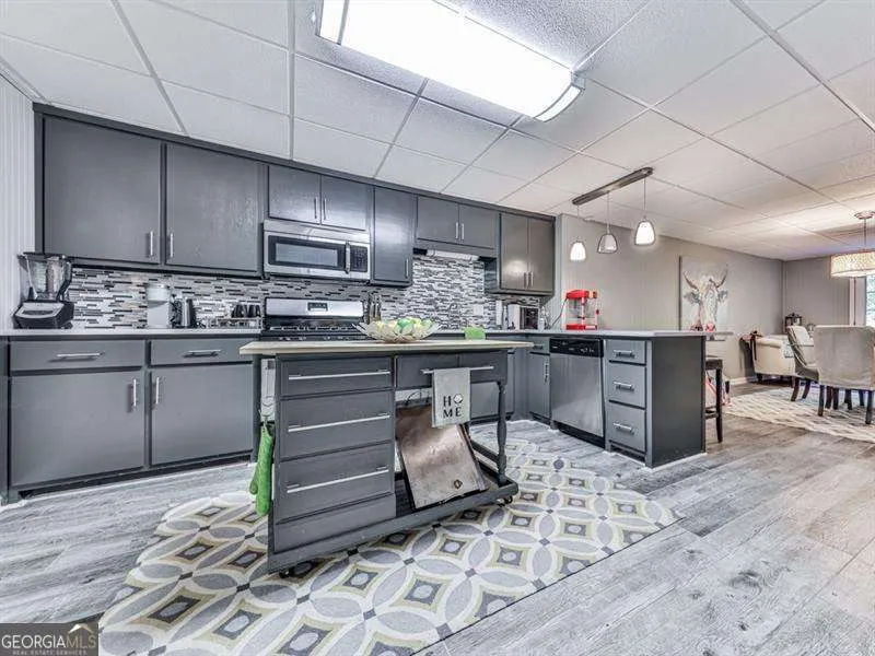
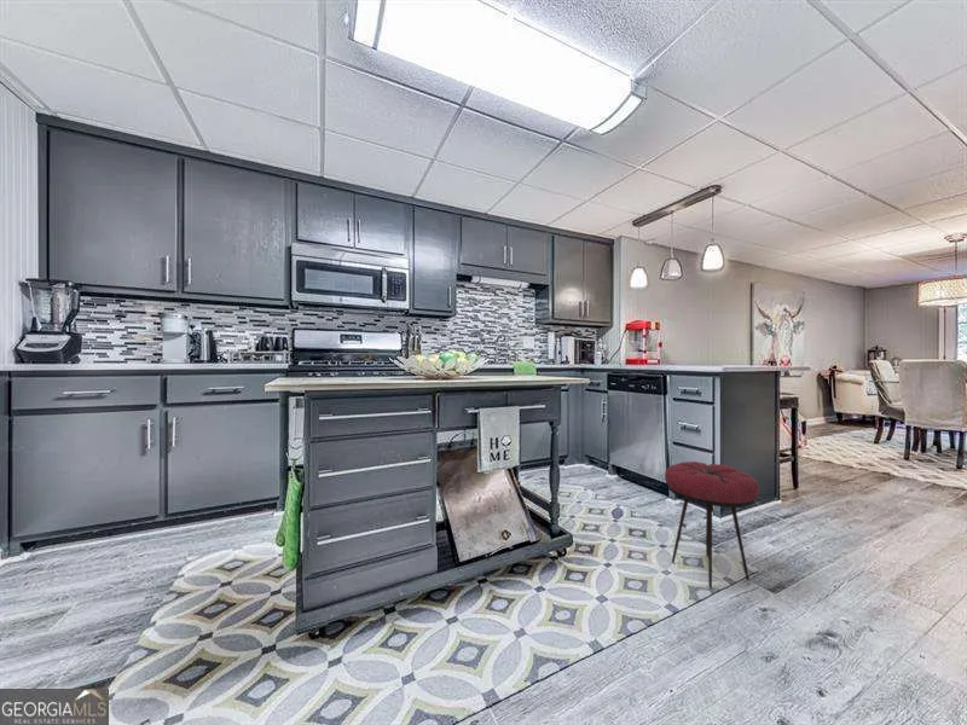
+ stool [664,460,760,590]
